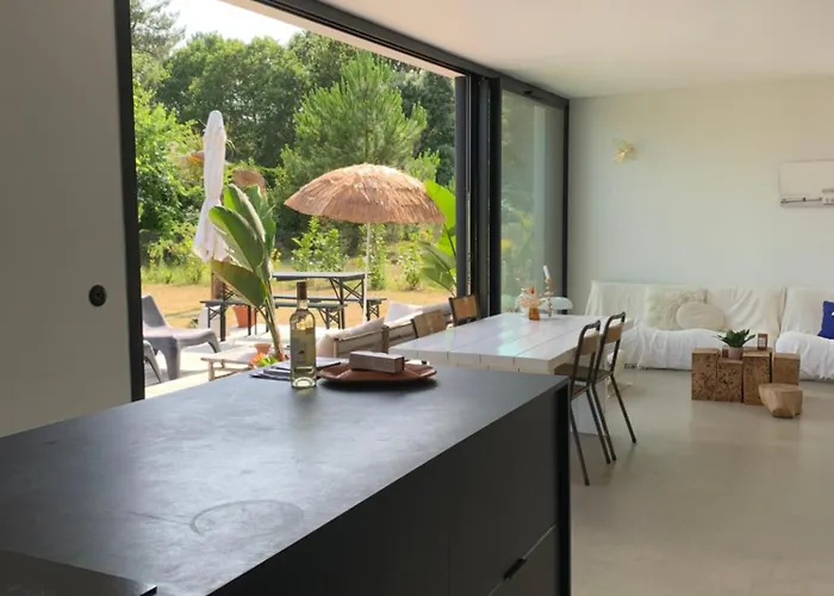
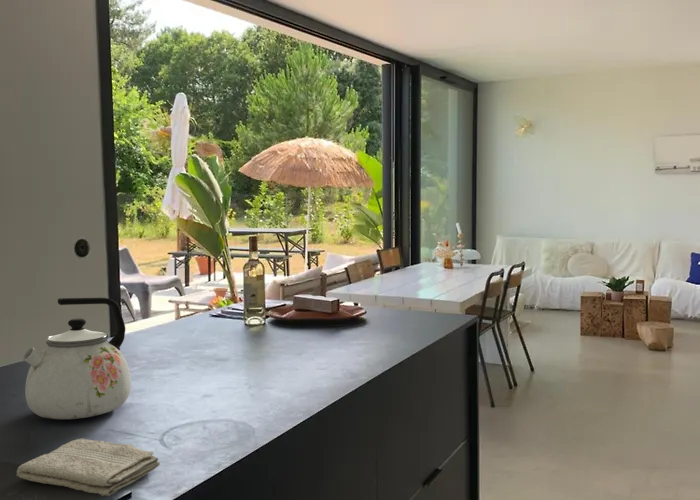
+ kettle [22,297,132,420]
+ washcloth [16,438,161,497]
